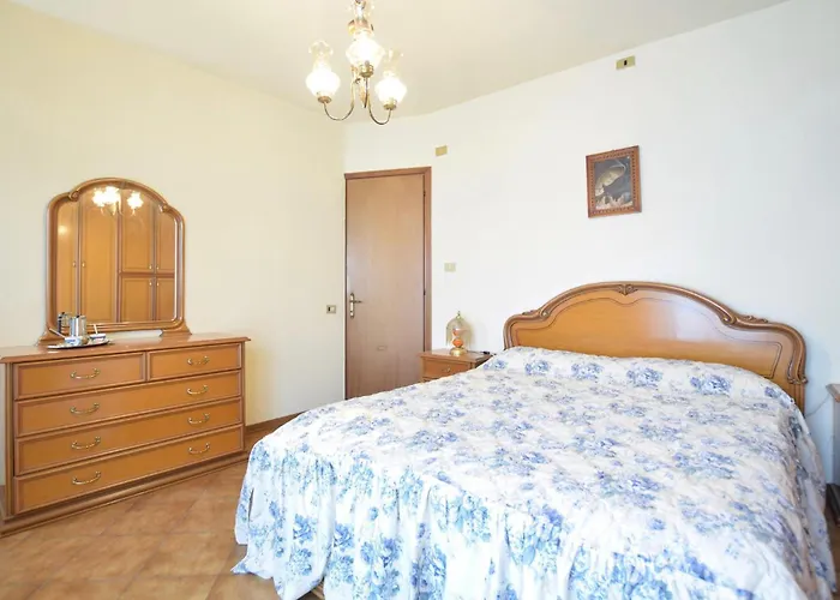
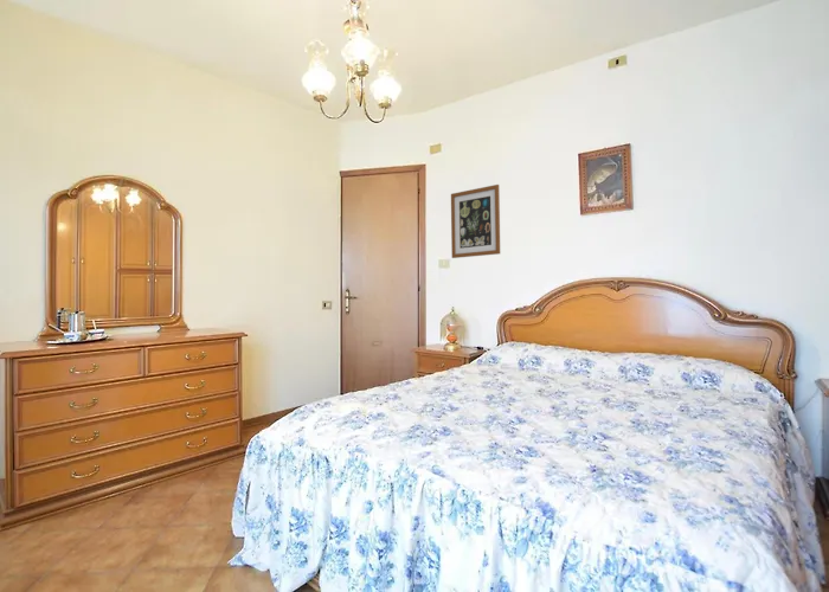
+ wall art [450,184,501,259]
